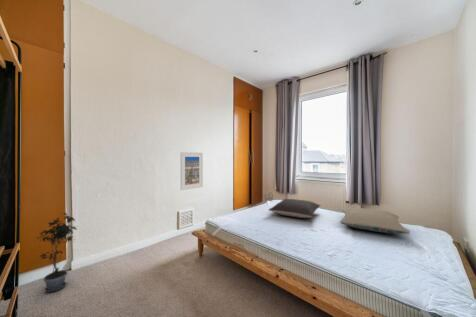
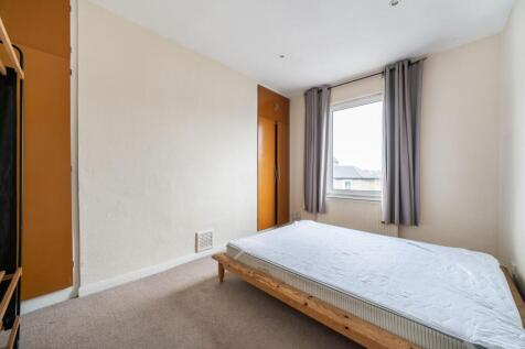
- potted plant [33,212,79,293]
- pillow [268,198,322,219]
- pillow [339,207,411,235]
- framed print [179,151,204,191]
